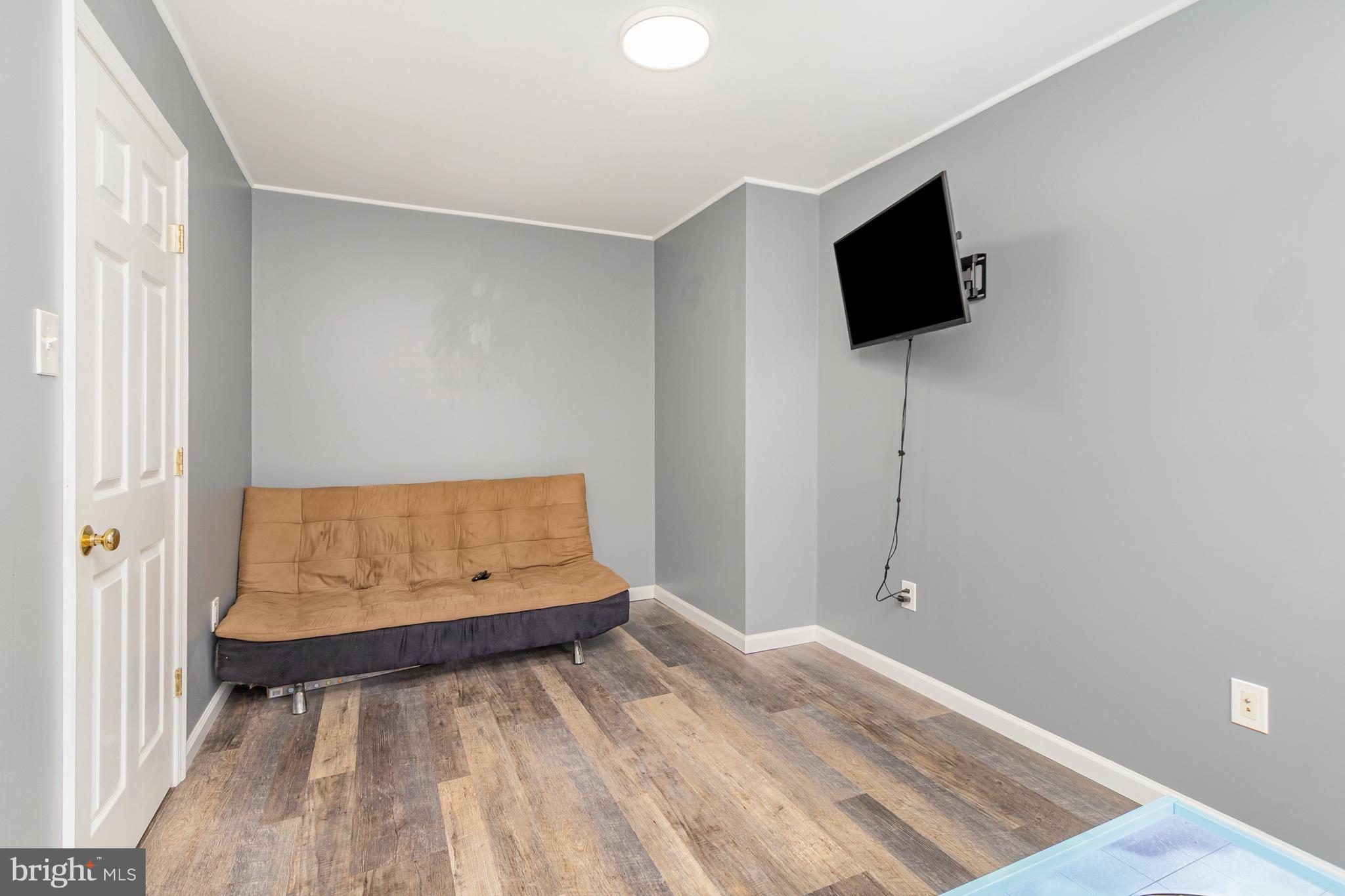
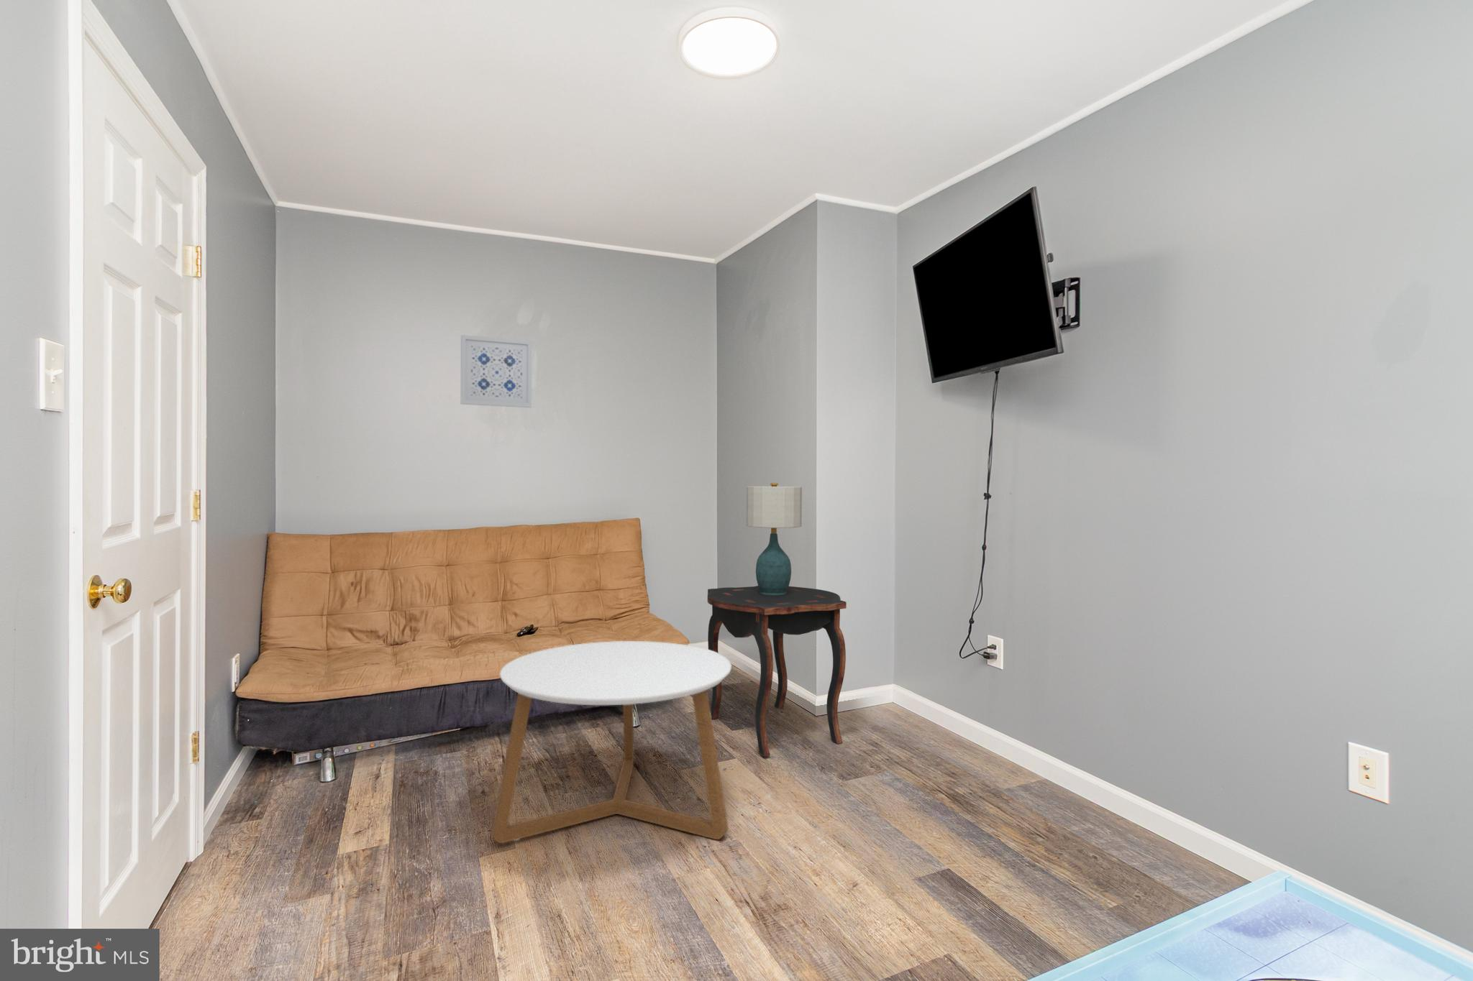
+ wall art [460,334,532,408]
+ table lamp [746,482,803,596]
+ coffee table [492,640,733,844]
+ side table [707,585,848,758]
